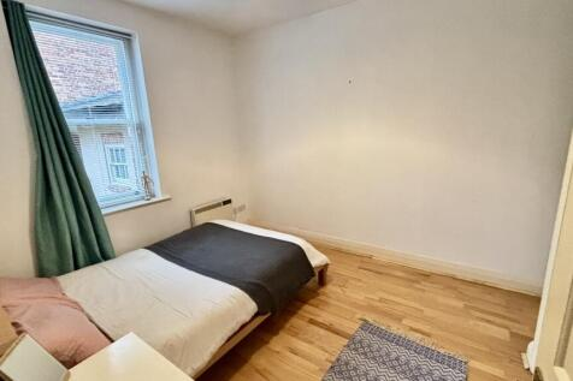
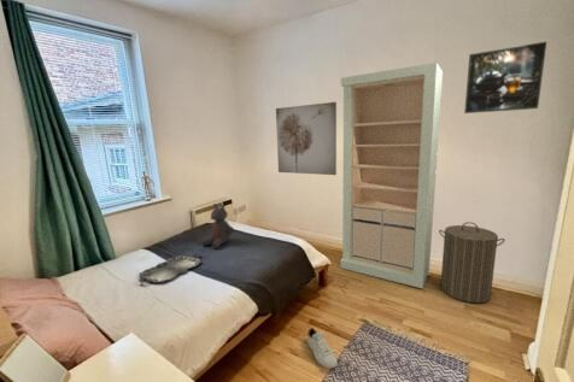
+ serving tray [137,252,203,283]
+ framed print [463,41,547,114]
+ wall art [275,101,338,176]
+ laundry hamper [438,221,506,304]
+ shoe [306,327,339,369]
+ storage cabinet [339,61,444,289]
+ teddy bear [200,202,235,249]
